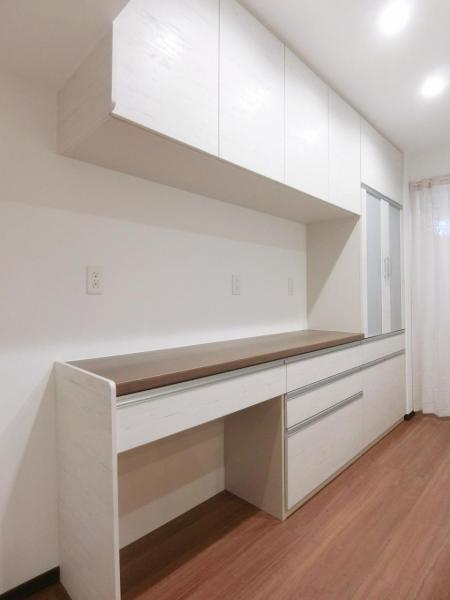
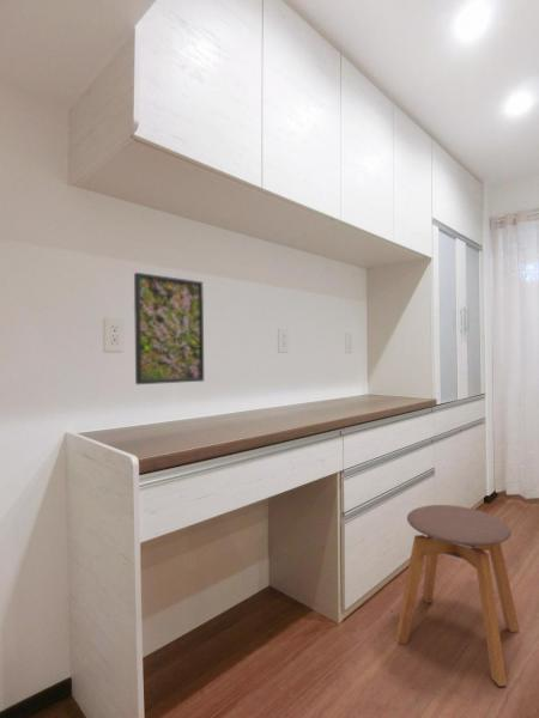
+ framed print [133,272,205,385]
+ stool [394,504,521,687]
